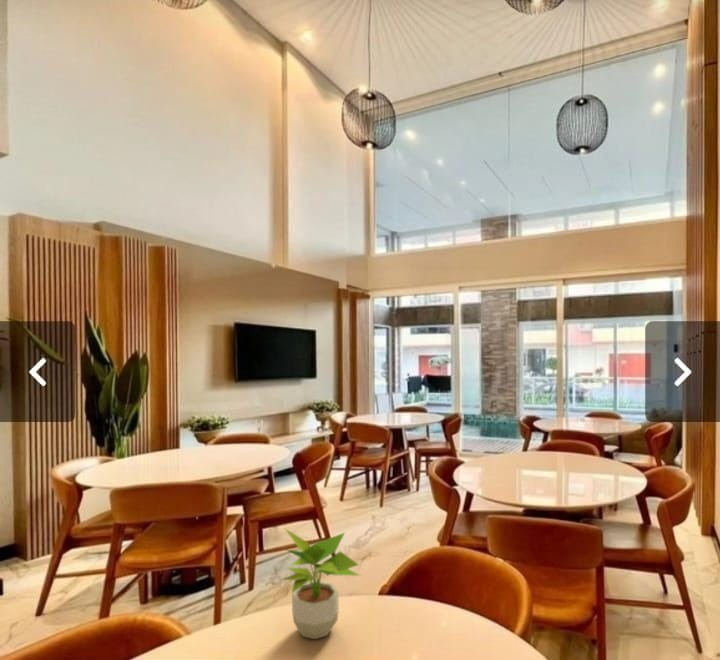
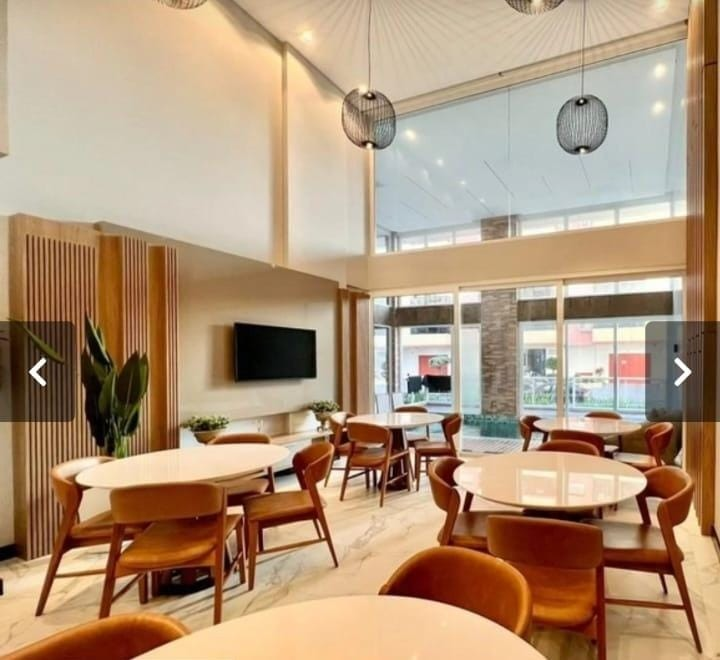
- potted plant [280,528,362,640]
